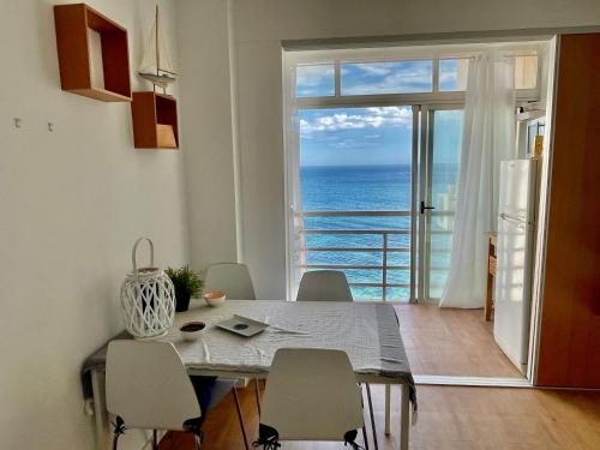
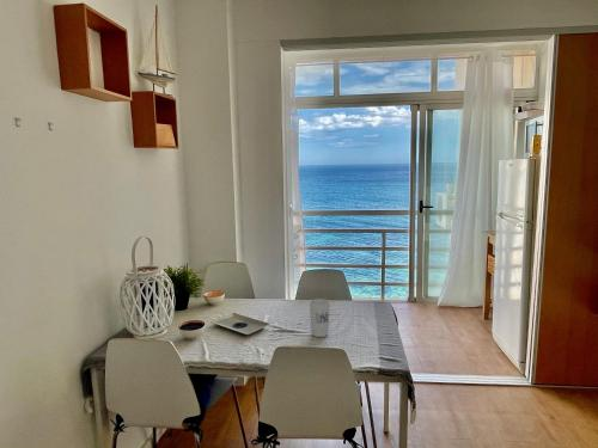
+ cup [309,297,331,338]
